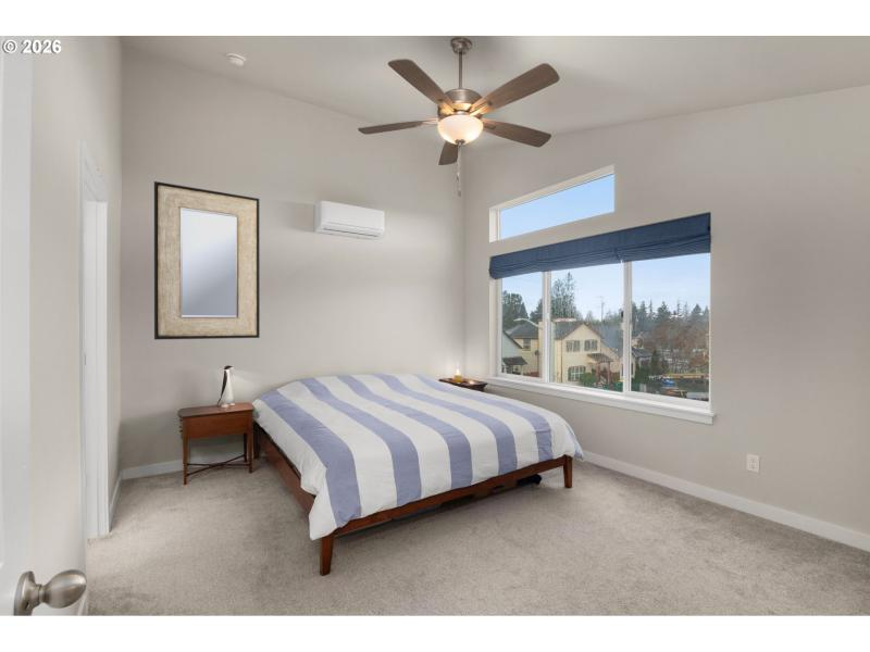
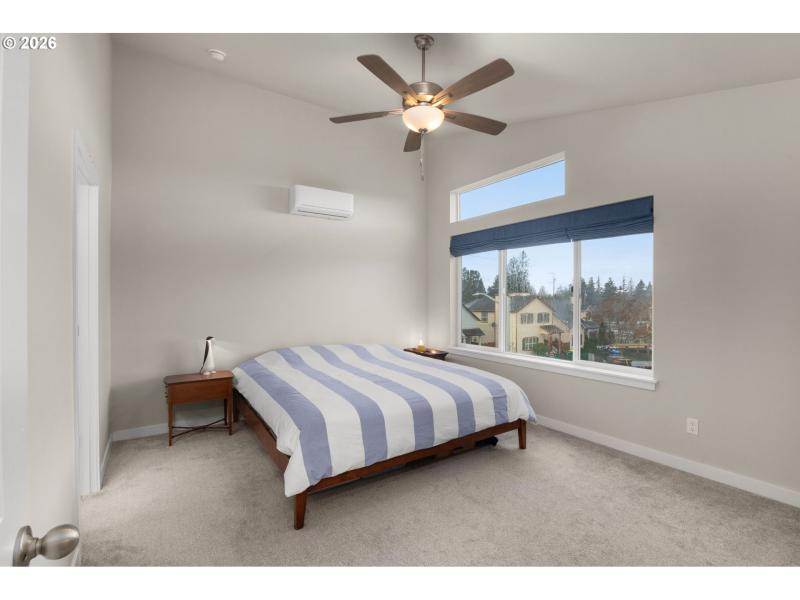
- home mirror [153,180,261,340]
